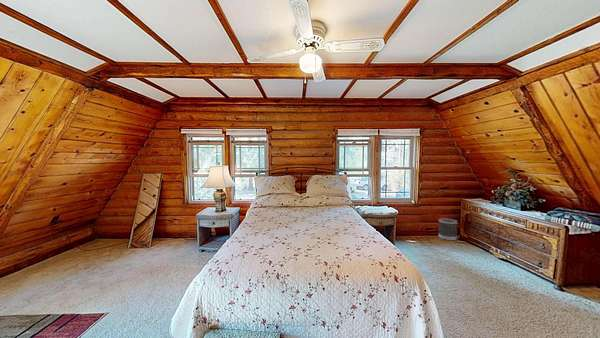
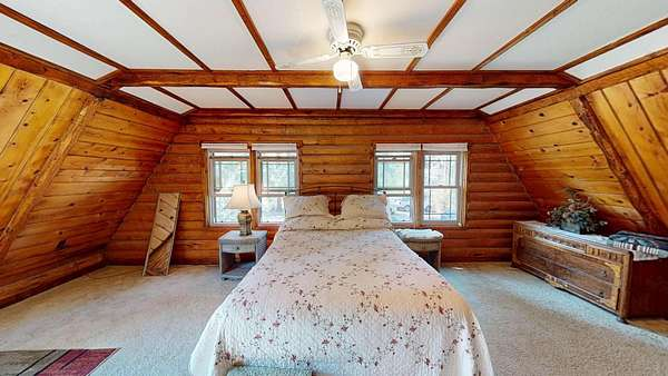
- wastebasket [437,217,458,241]
